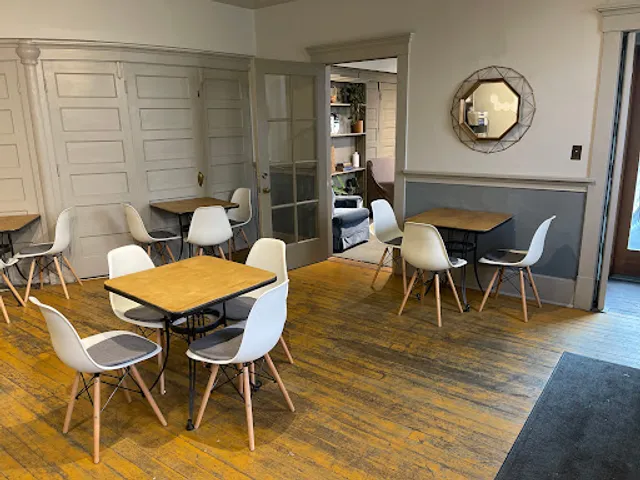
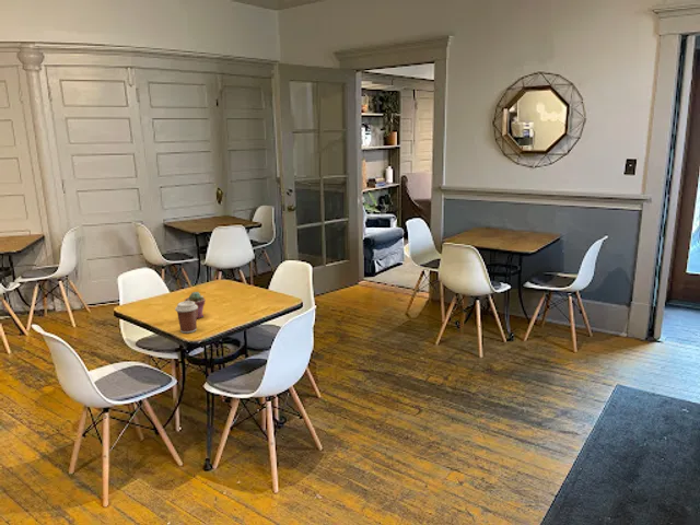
+ potted succulent [184,291,206,319]
+ coffee cup [174,301,198,334]
